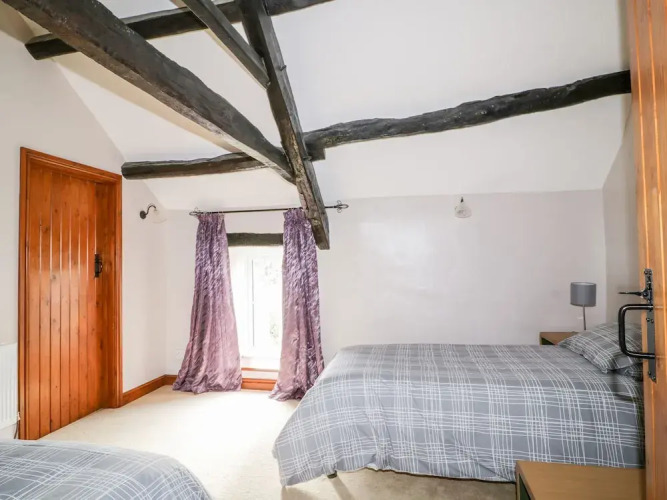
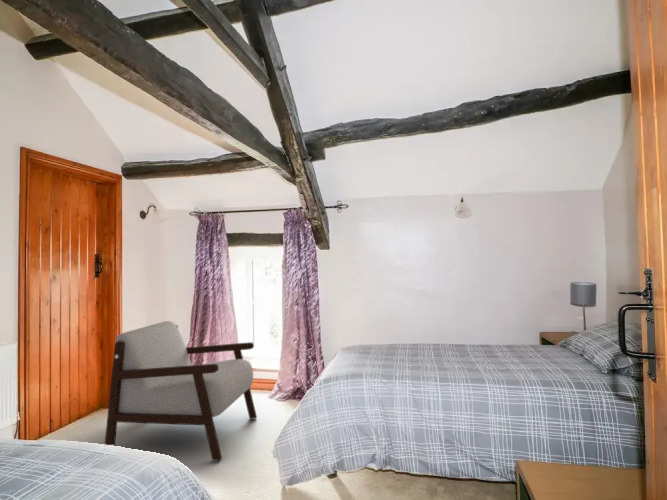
+ armchair [104,320,258,462]
